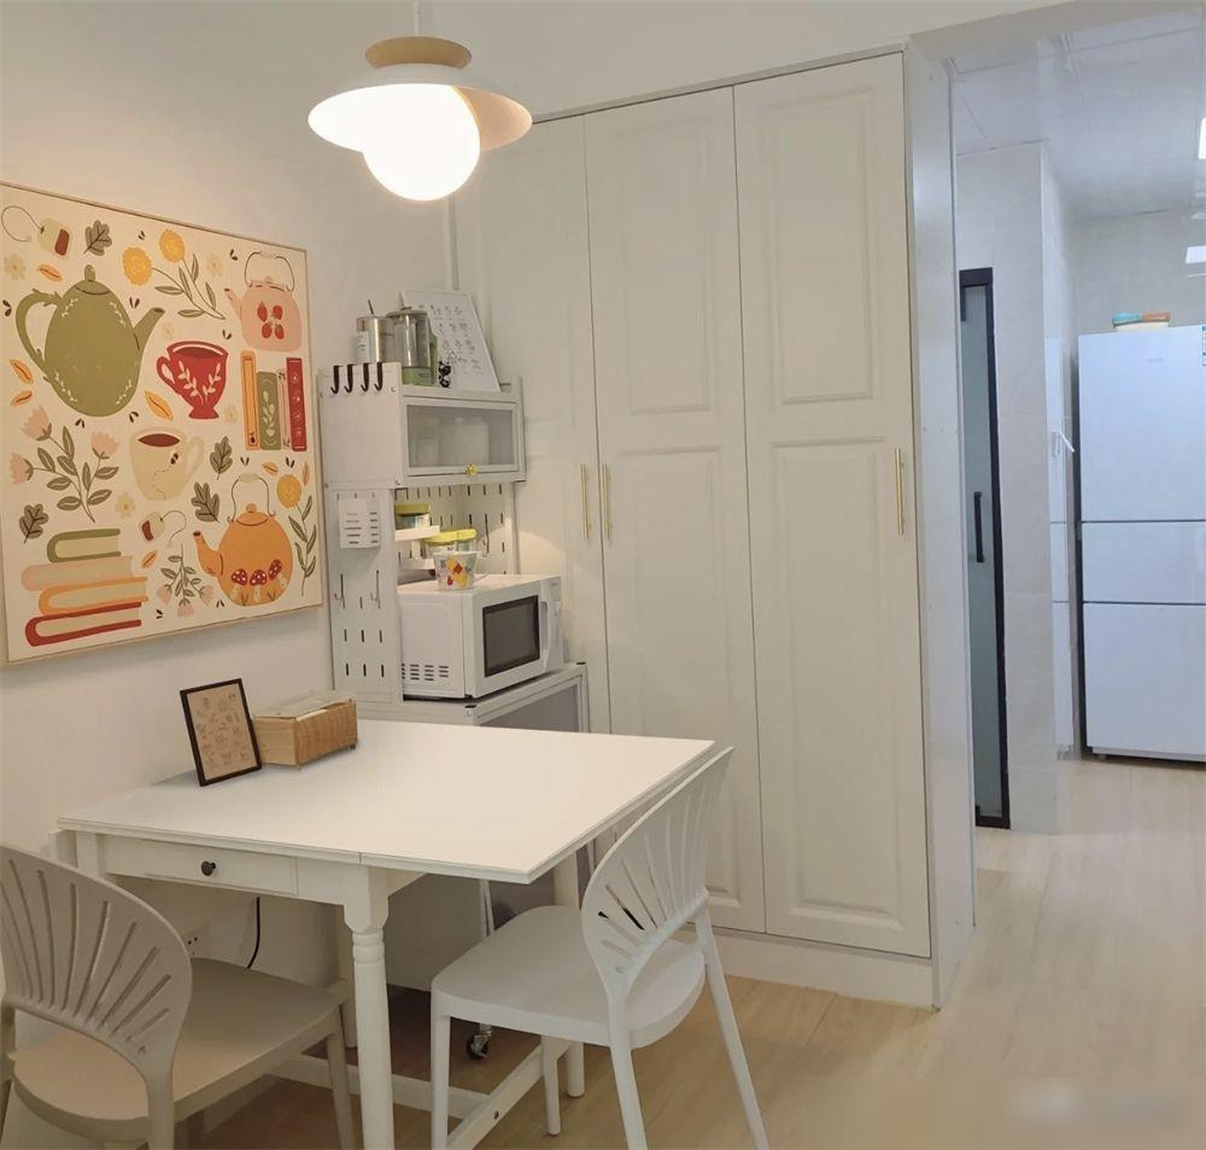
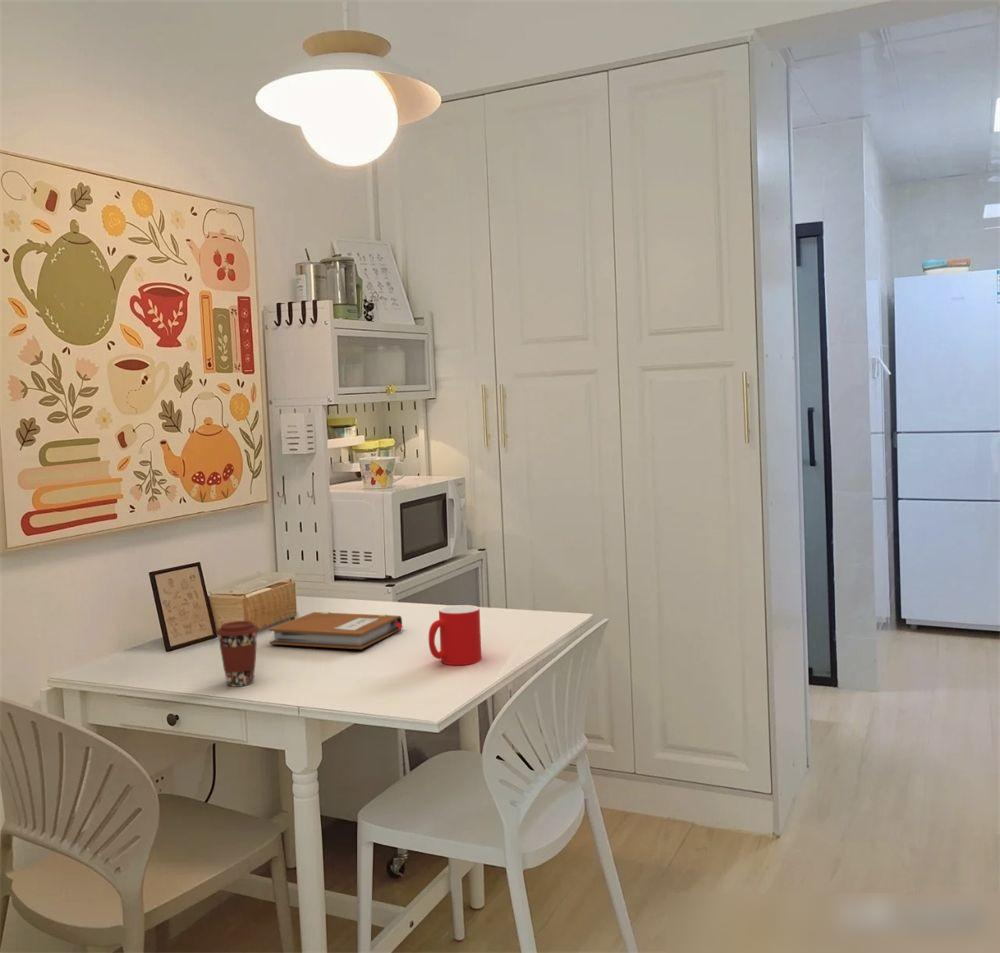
+ notebook [268,611,404,650]
+ coffee cup [215,620,260,688]
+ cup [428,604,483,666]
